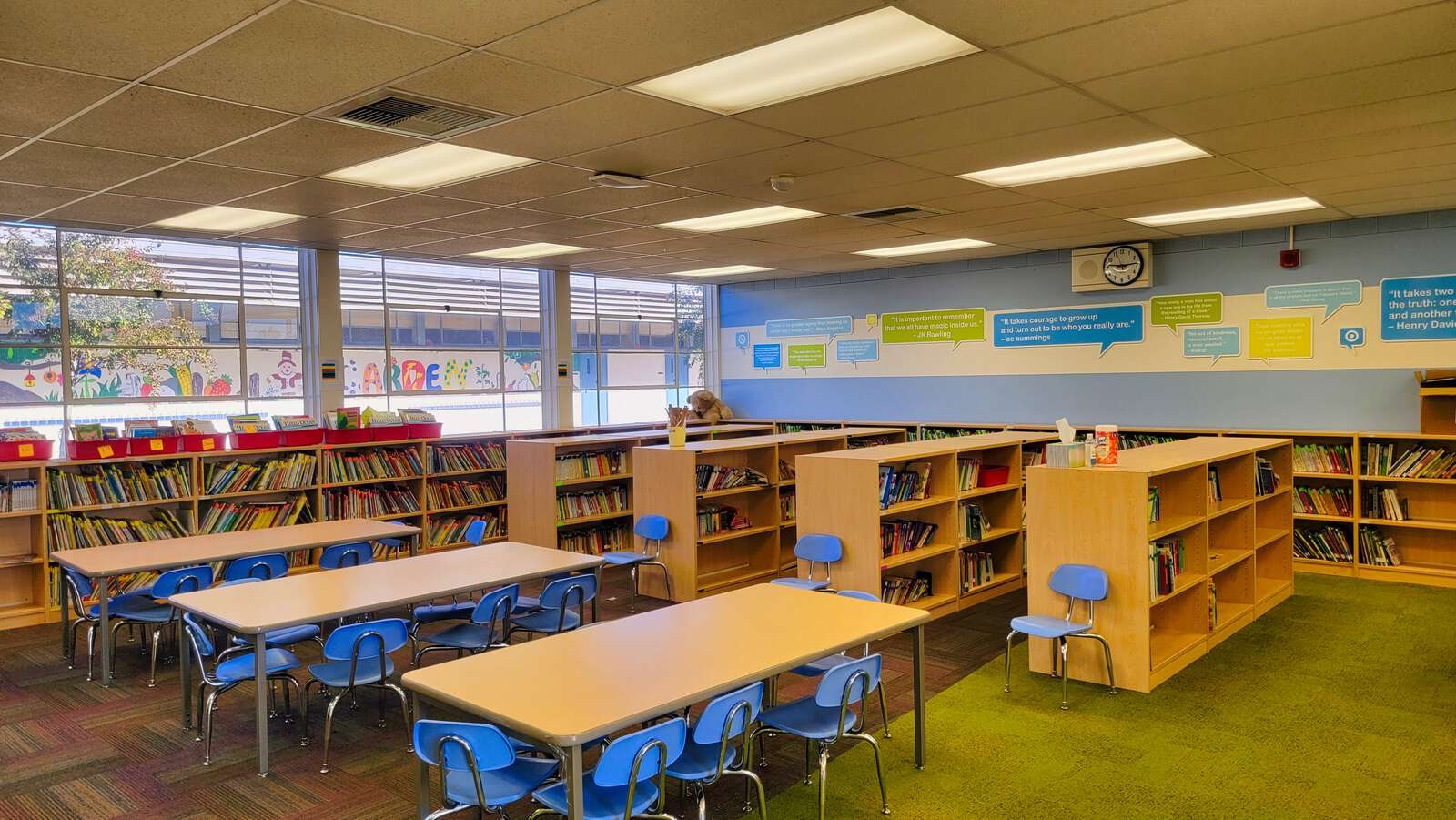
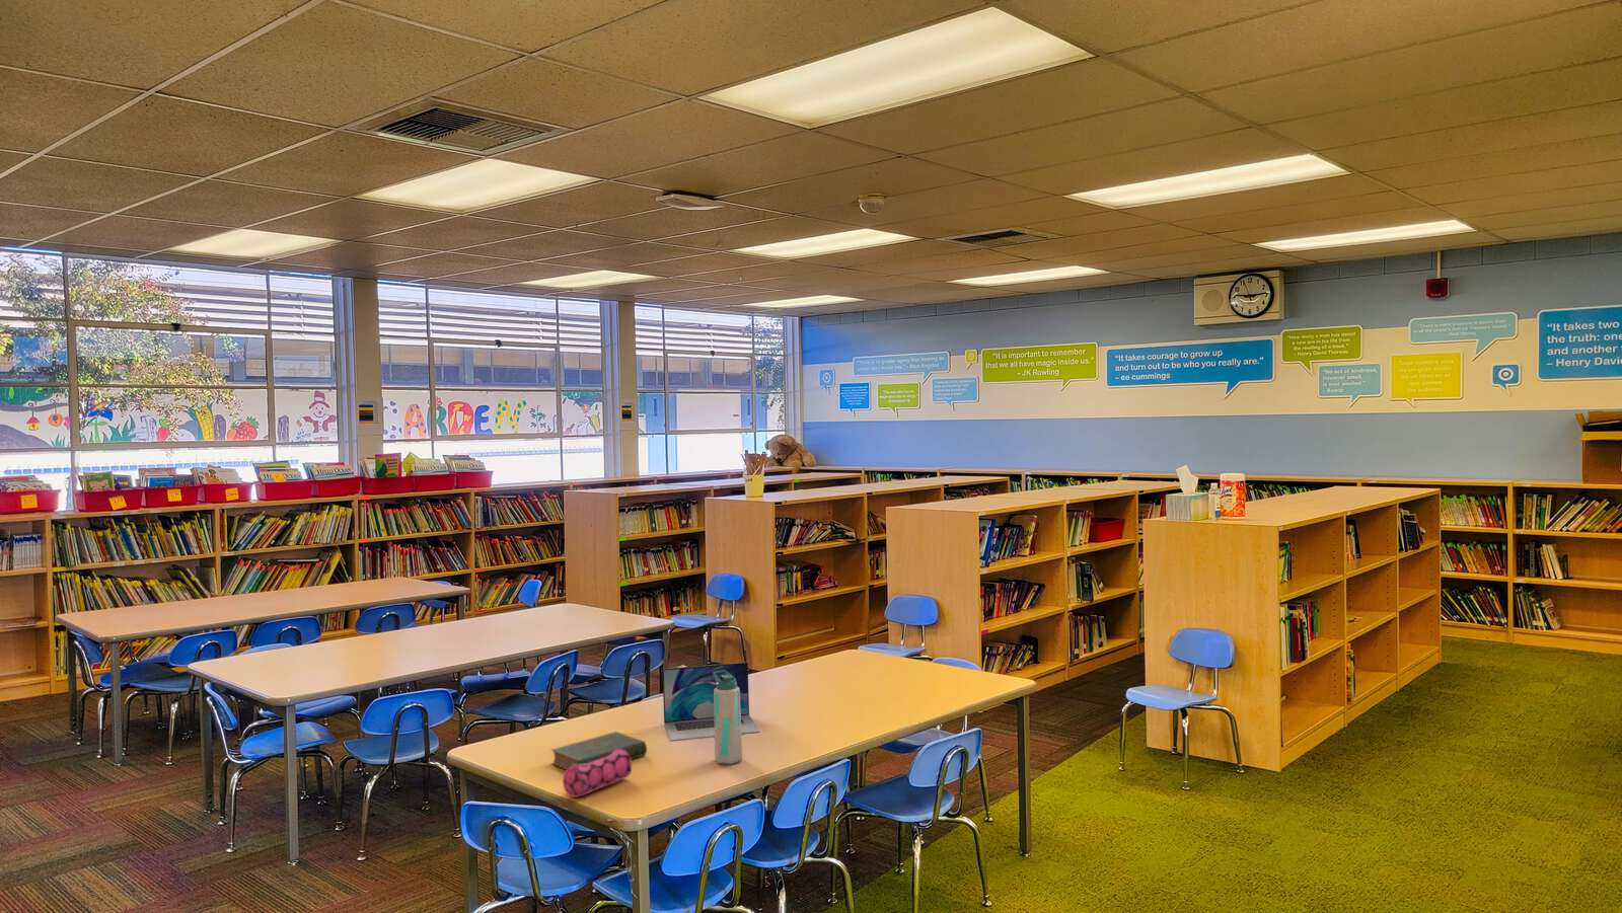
+ laptop [662,661,761,742]
+ book [550,730,647,770]
+ water bottle [713,670,743,765]
+ pencil case [561,749,633,798]
